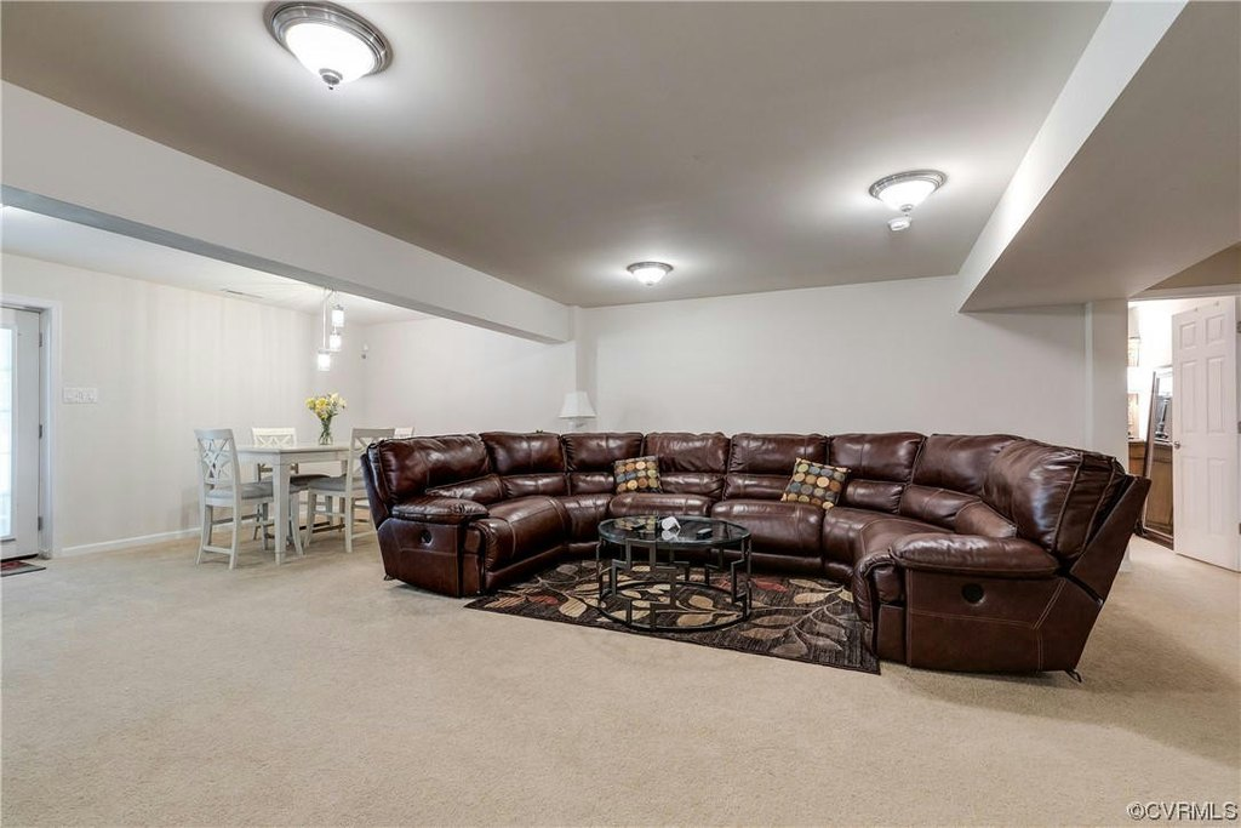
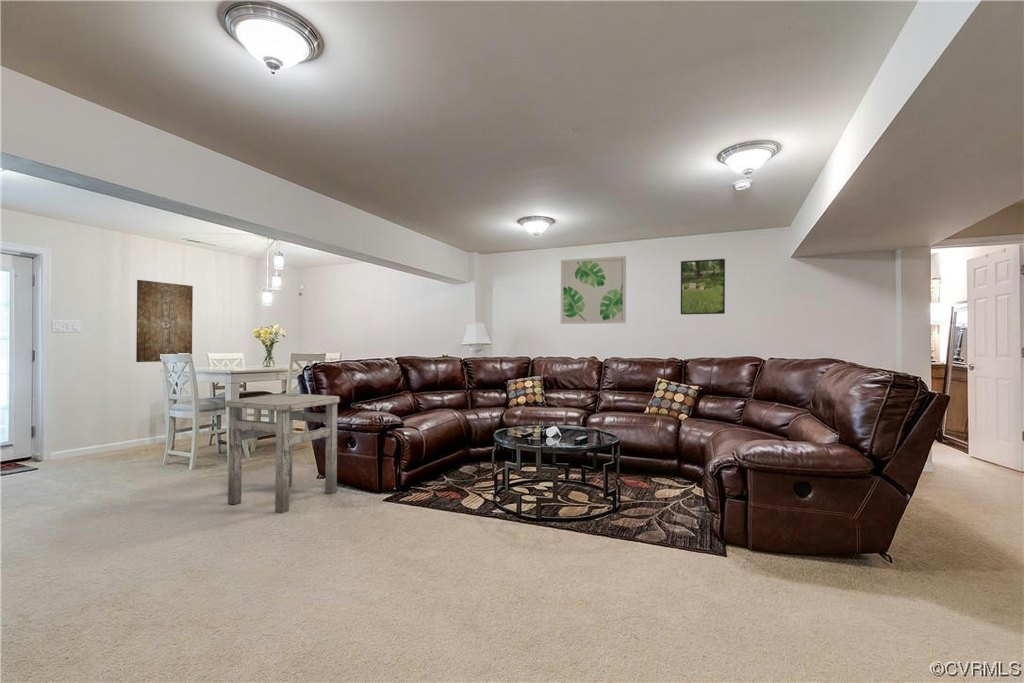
+ wall art [560,255,627,325]
+ side table [225,393,341,514]
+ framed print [680,258,726,315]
+ wall art [135,279,194,363]
